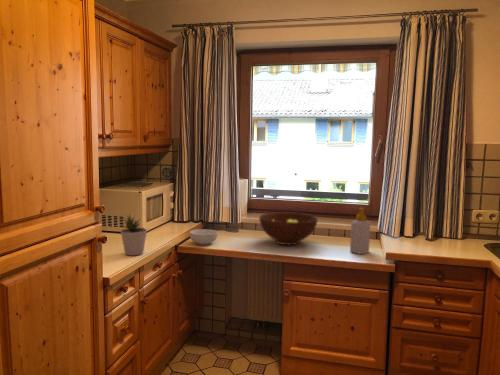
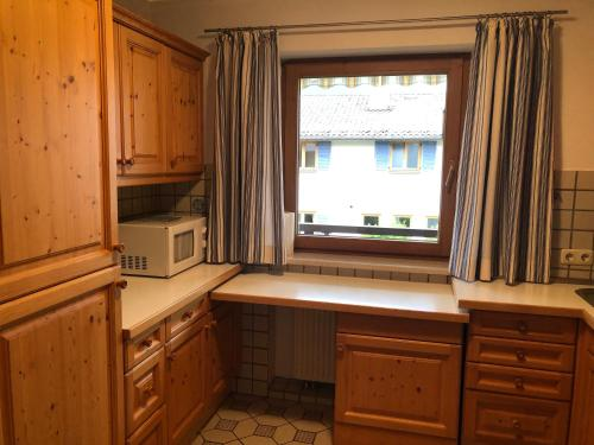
- soap bottle [349,207,371,255]
- fruit bowl [258,211,319,246]
- cereal bowl [189,228,218,246]
- potted plant [120,213,148,256]
